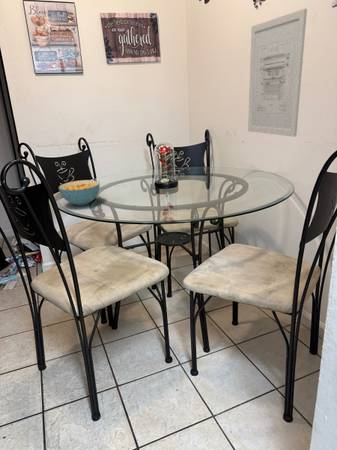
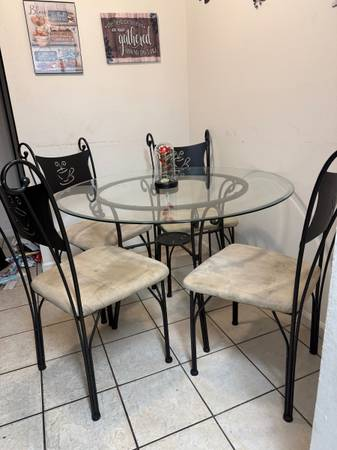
- cereal bowl [58,179,101,207]
- wall art [247,8,308,138]
